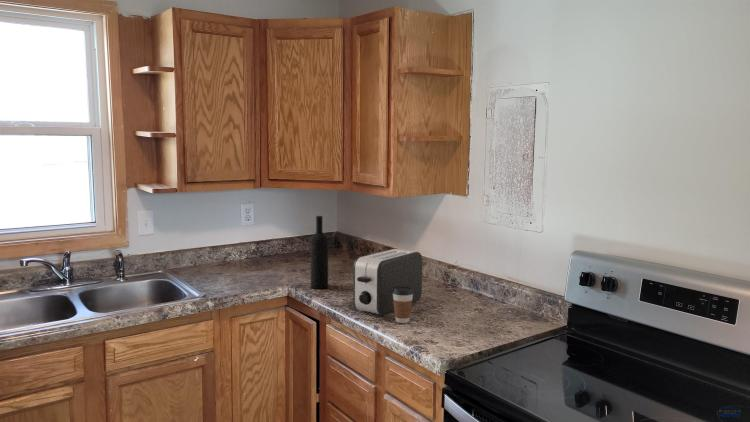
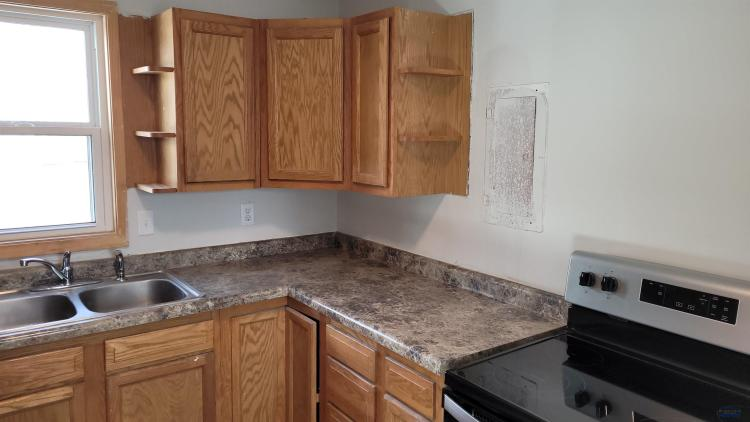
- wine bottle [310,215,329,290]
- coffee cup [392,287,413,324]
- toaster [352,248,423,316]
